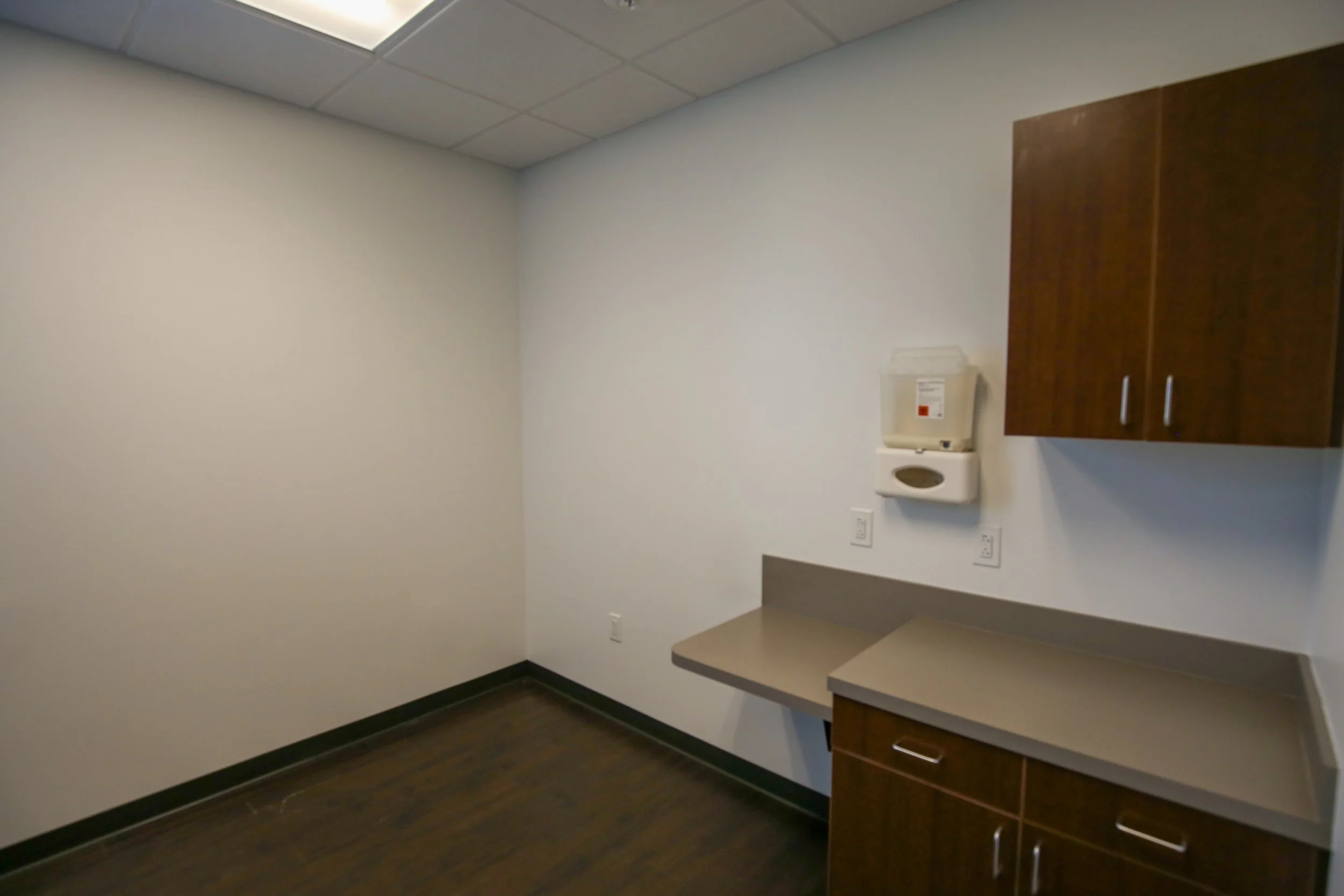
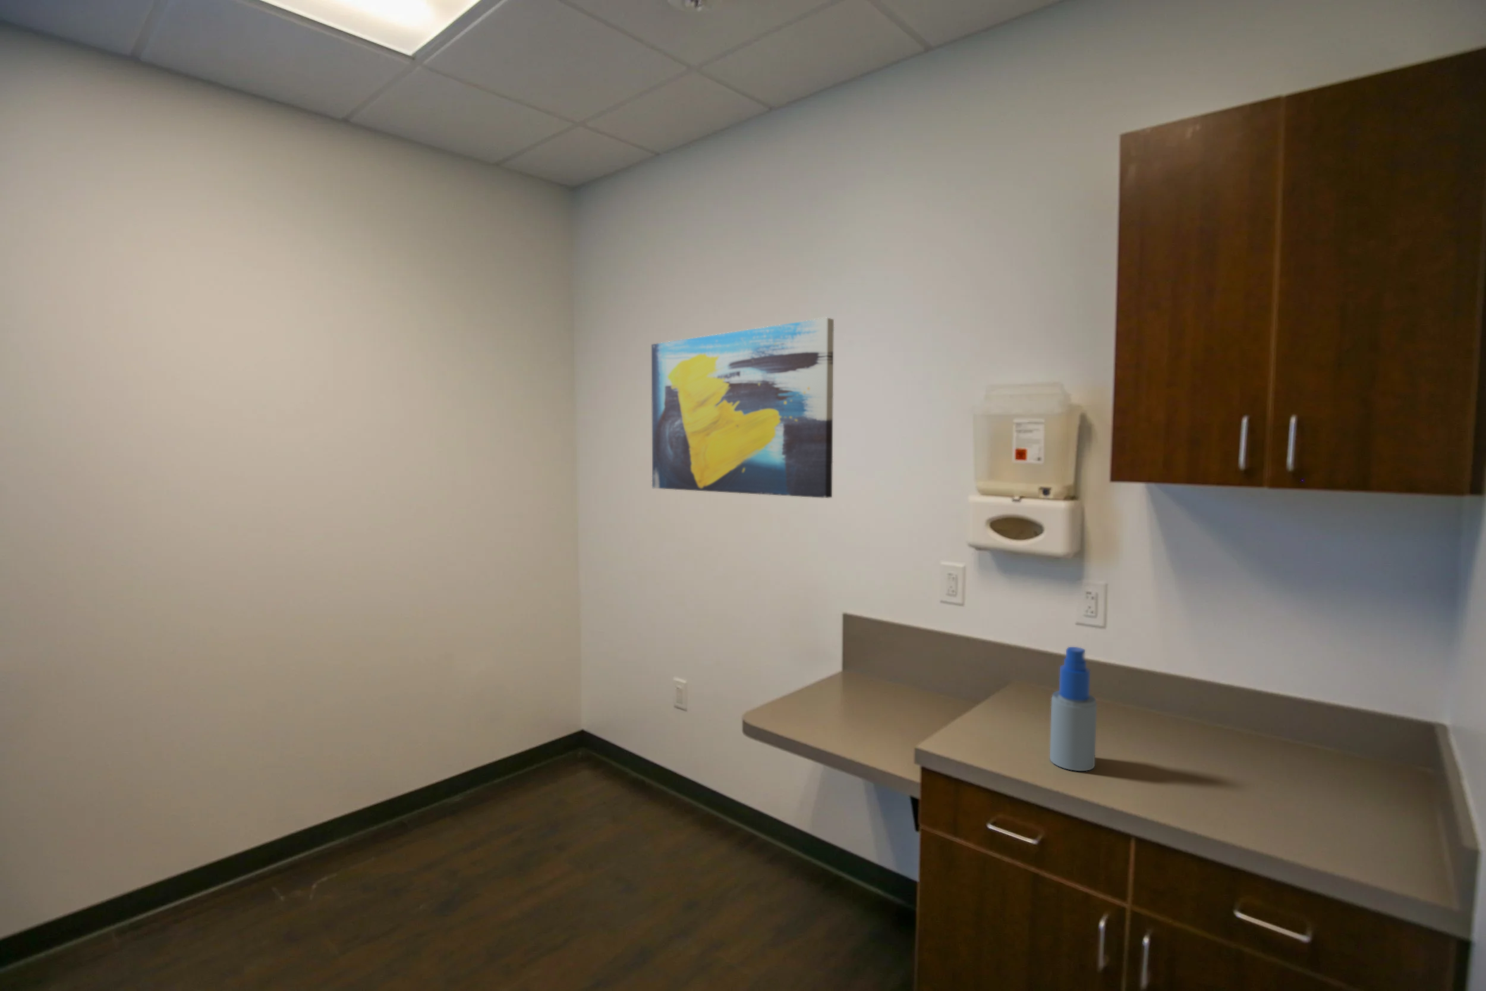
+ spray bottle [1049,646,1097,772]
+ wall art [651,316,835,499]
